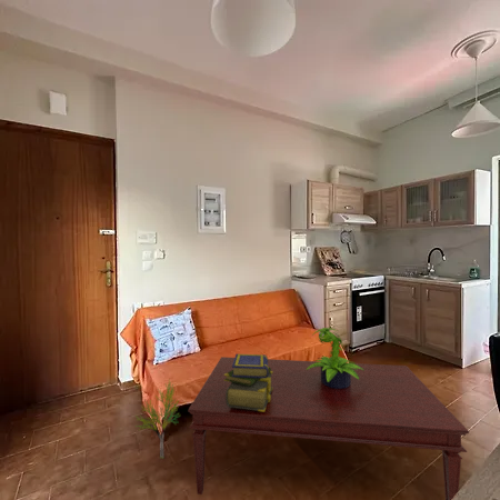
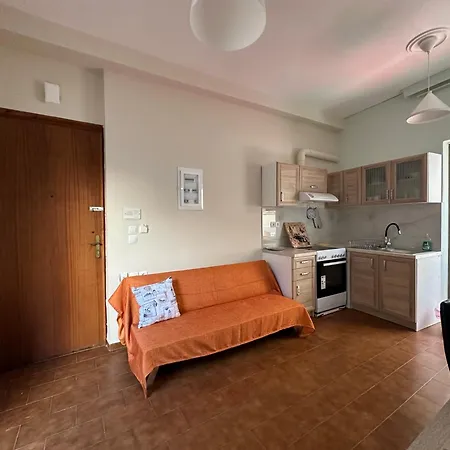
- stack of books [223,353,273,412]
- decorative plant [133,380,182,460]
- potted plant [307,327,364,389]
- coffee table [187,356,470,500]
